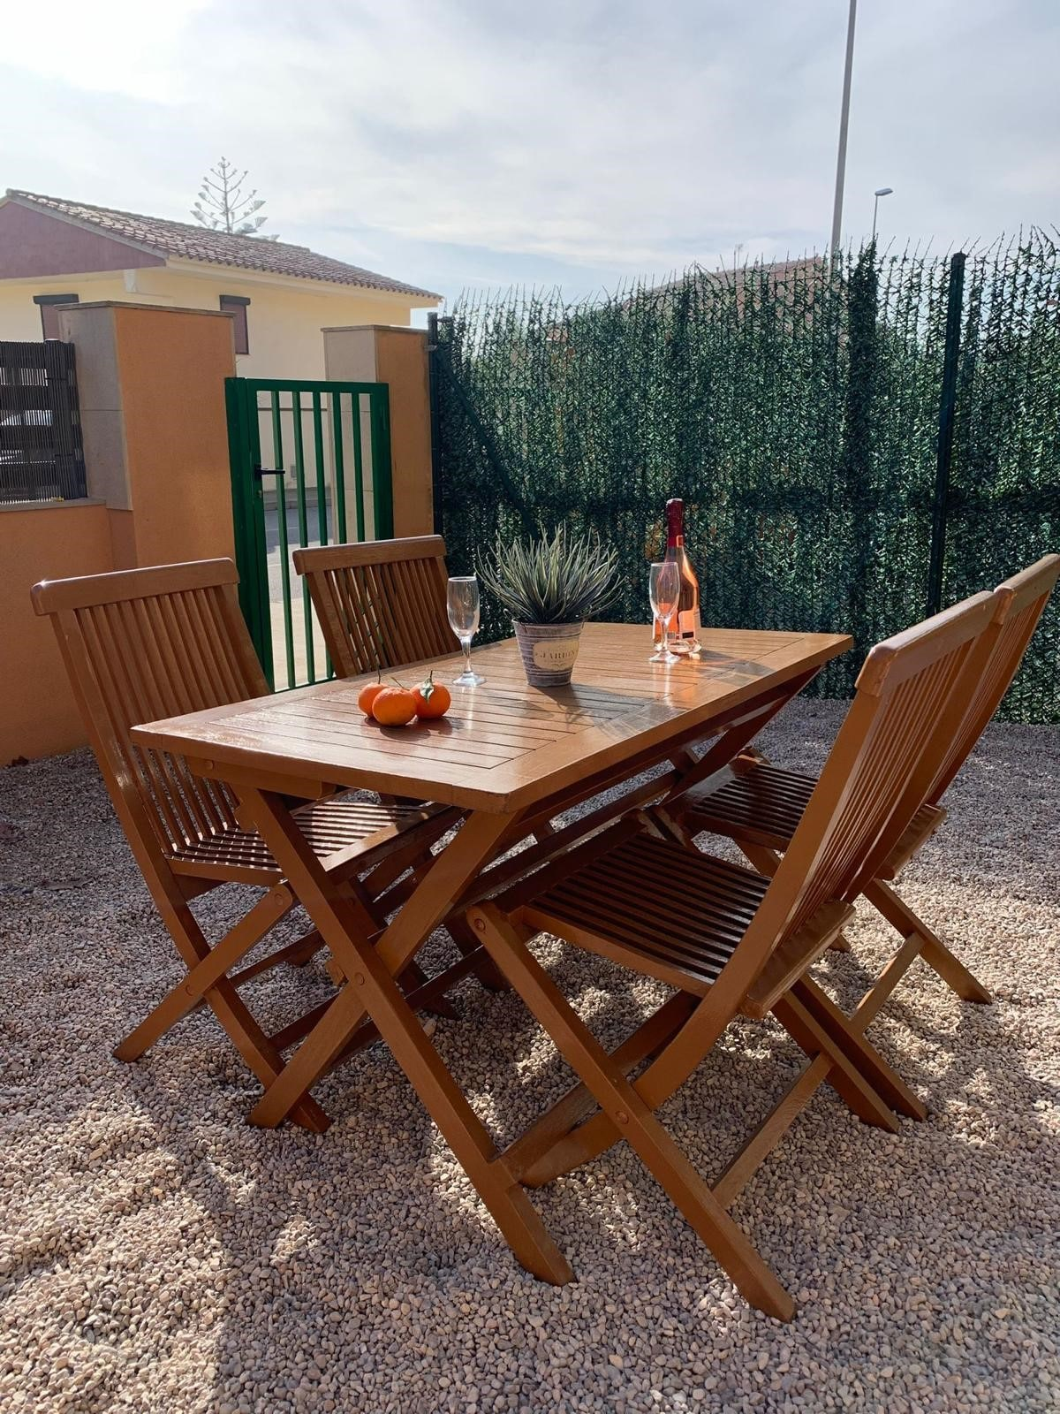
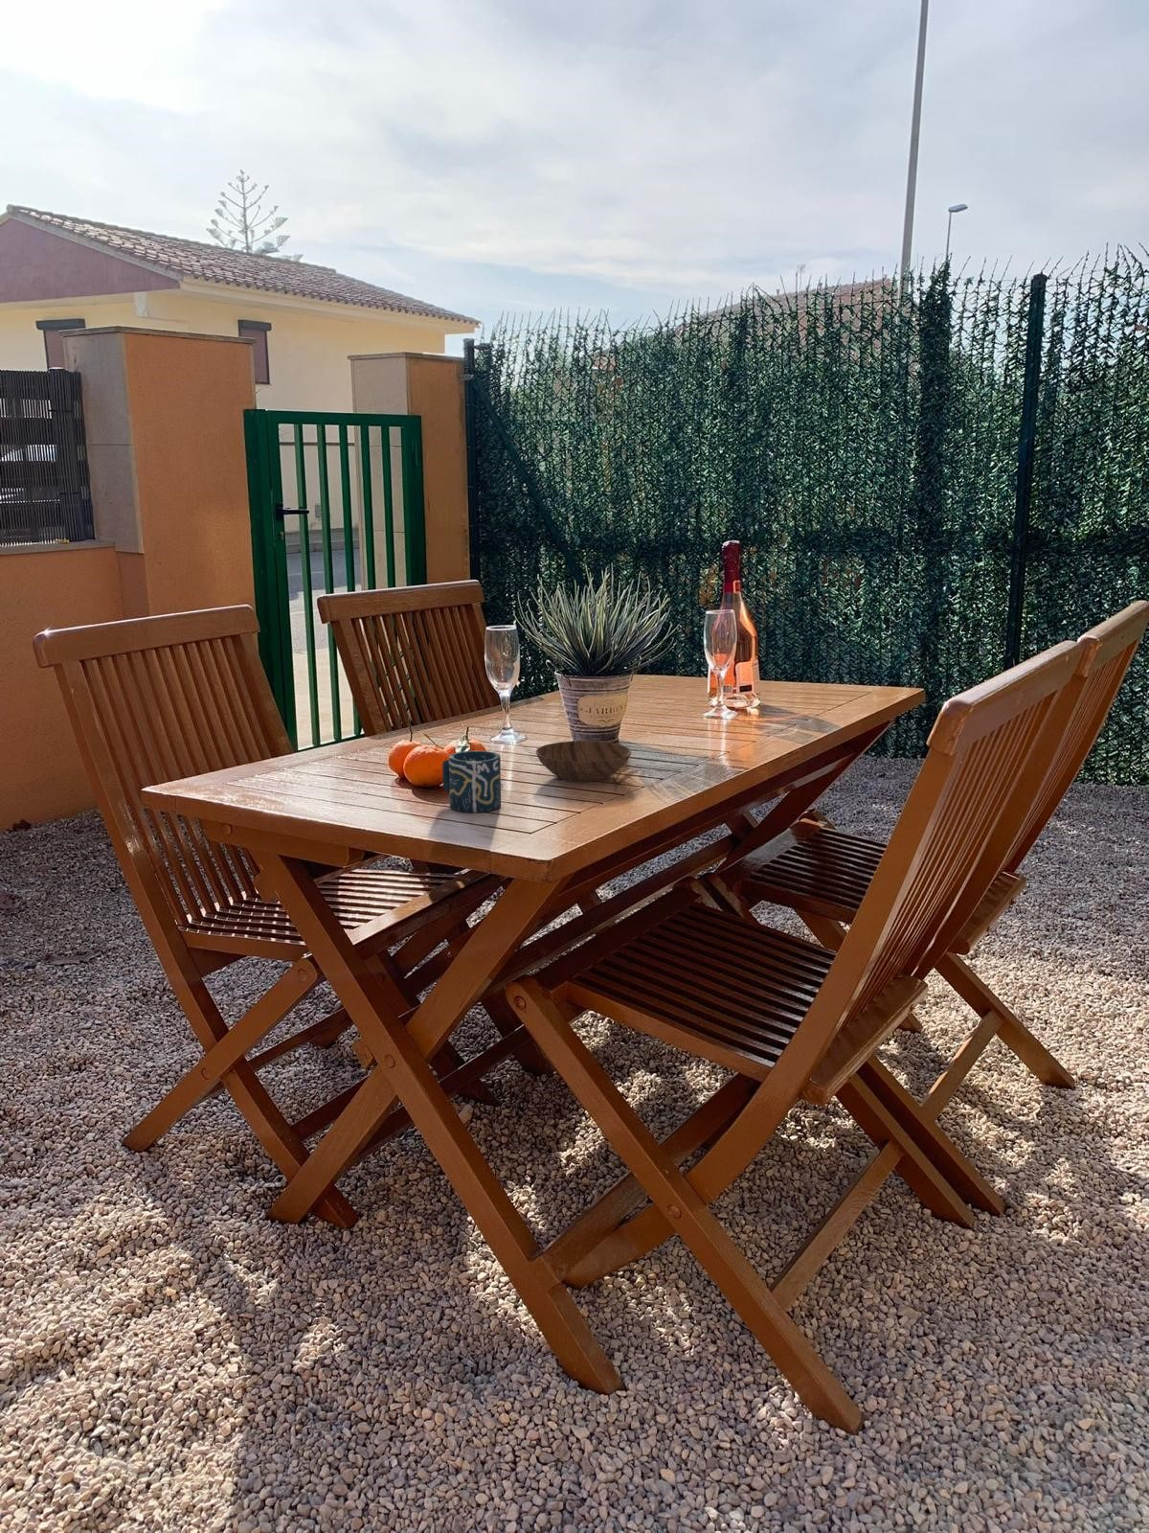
+ cup [442,751,502,814]
+ bowl [535,740,632,782]
